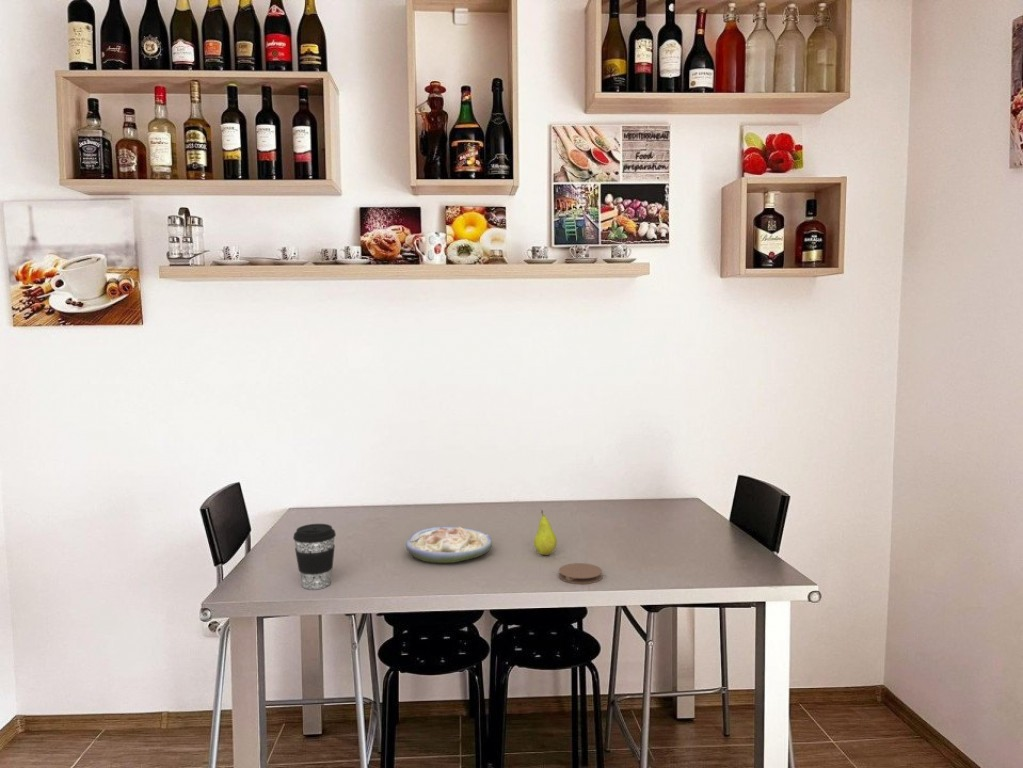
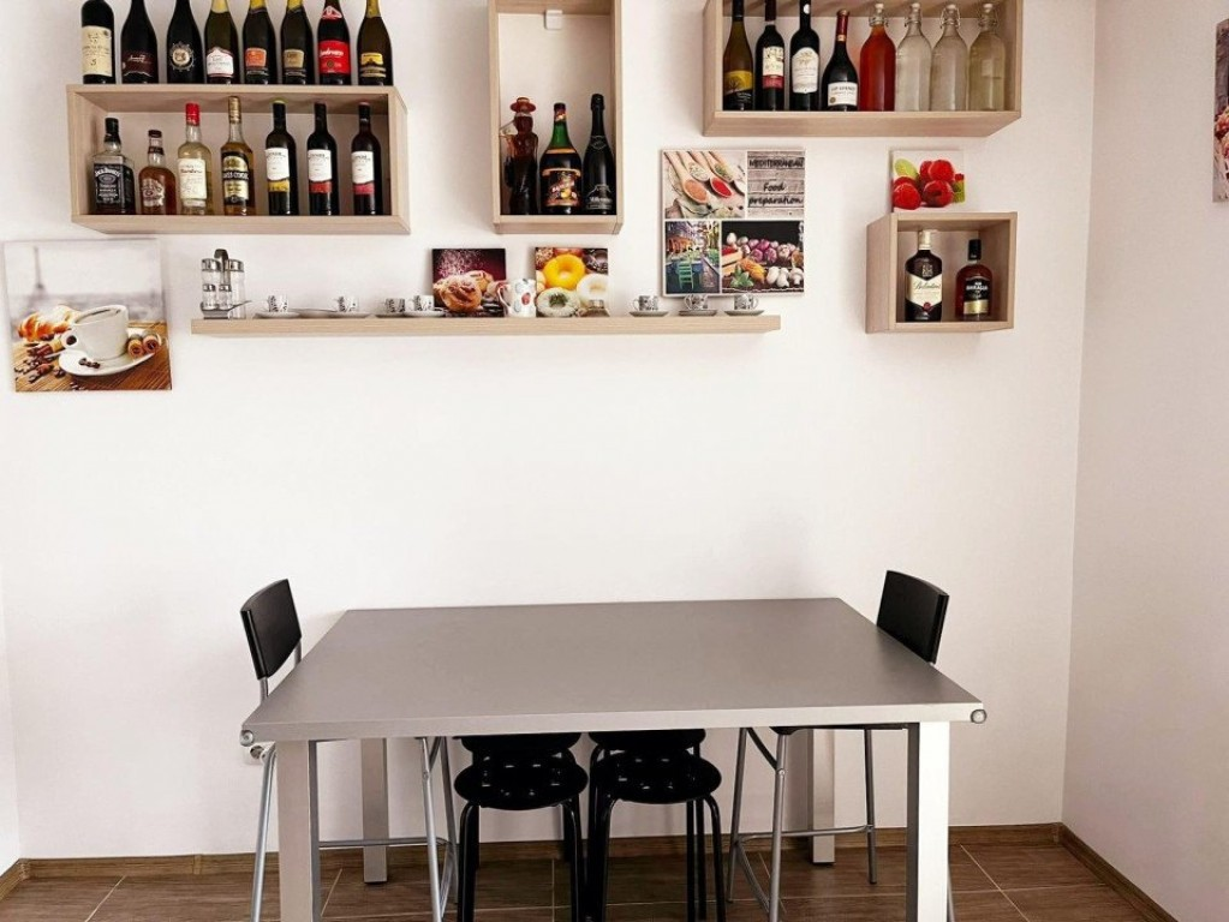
- coaster [558,562,603,585]
- coffee cup [292,523,337,590]
- soup [405,526,493,564]
- fruit [533,509,558,556]
